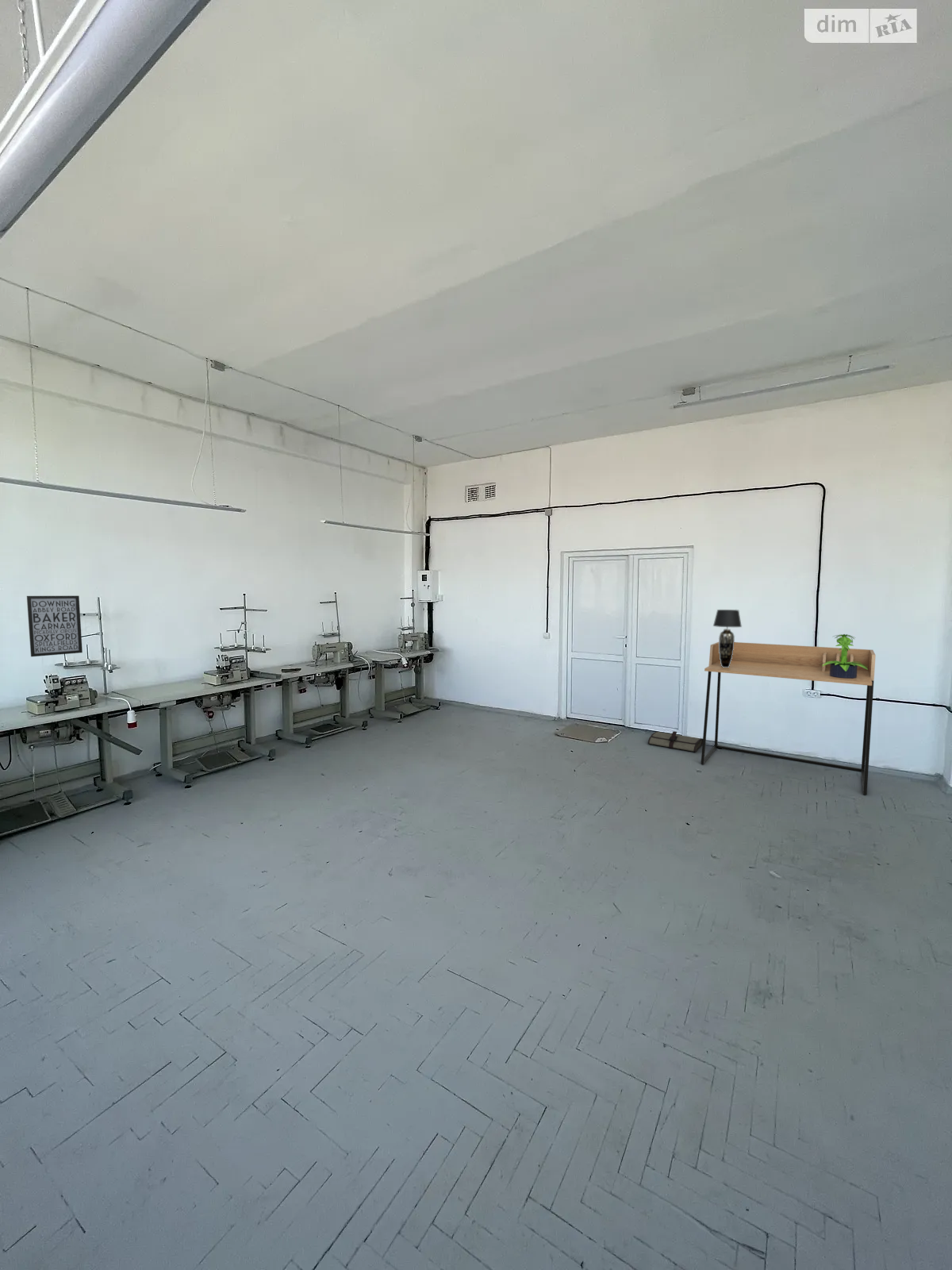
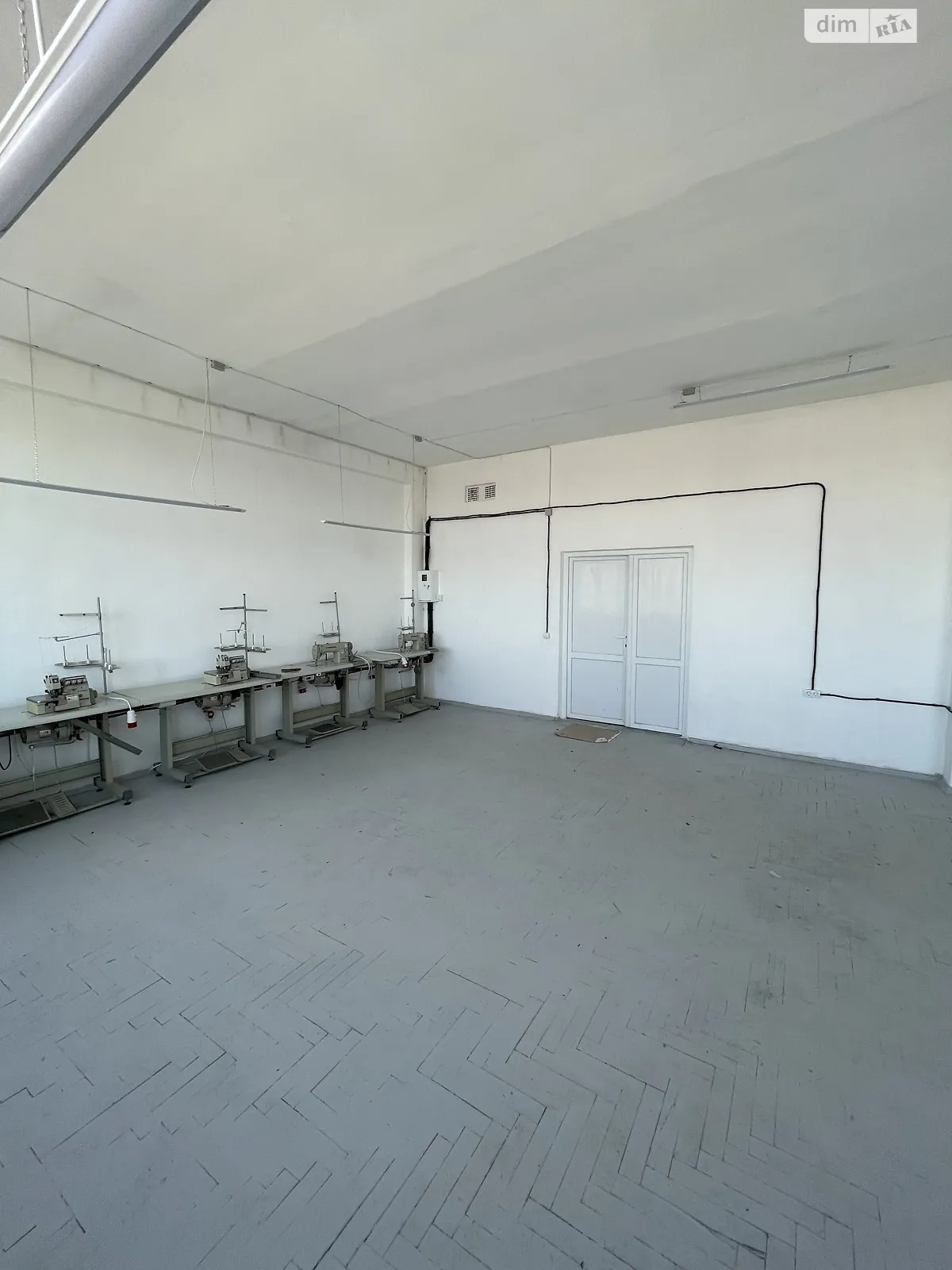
- desk [701,641,877,795]
- tool roll [647,730,703,752]
- potted plant [823,633,868,679]
- table lamp [712,609,743,668]
- wall art [26,595,83,657]
